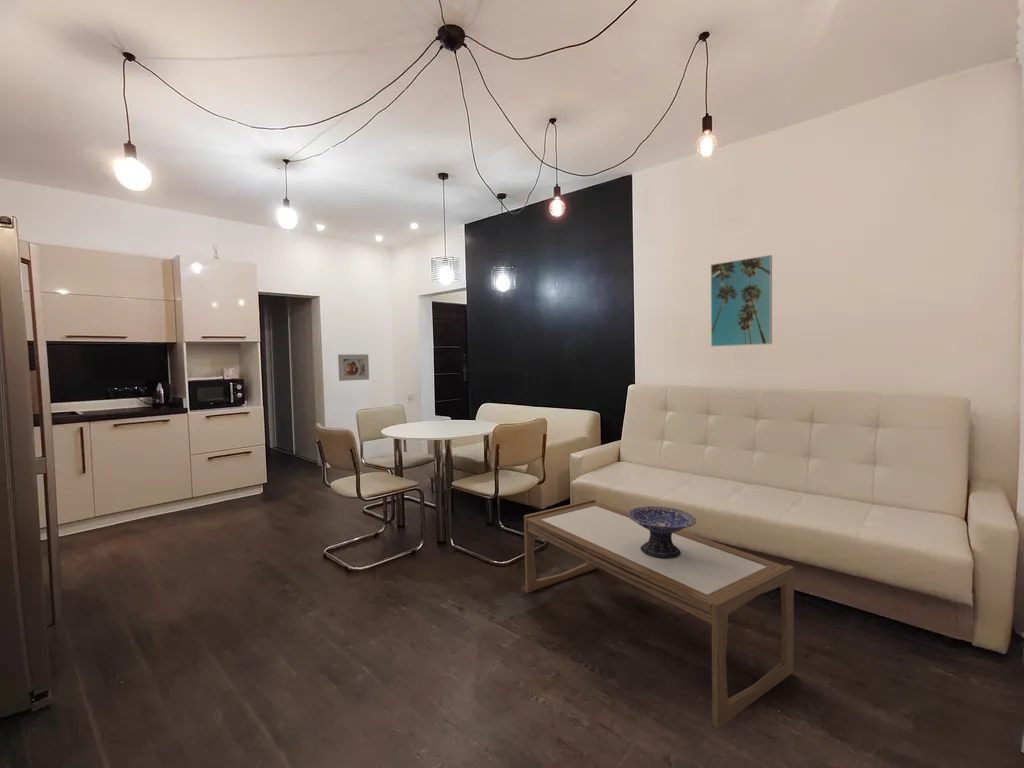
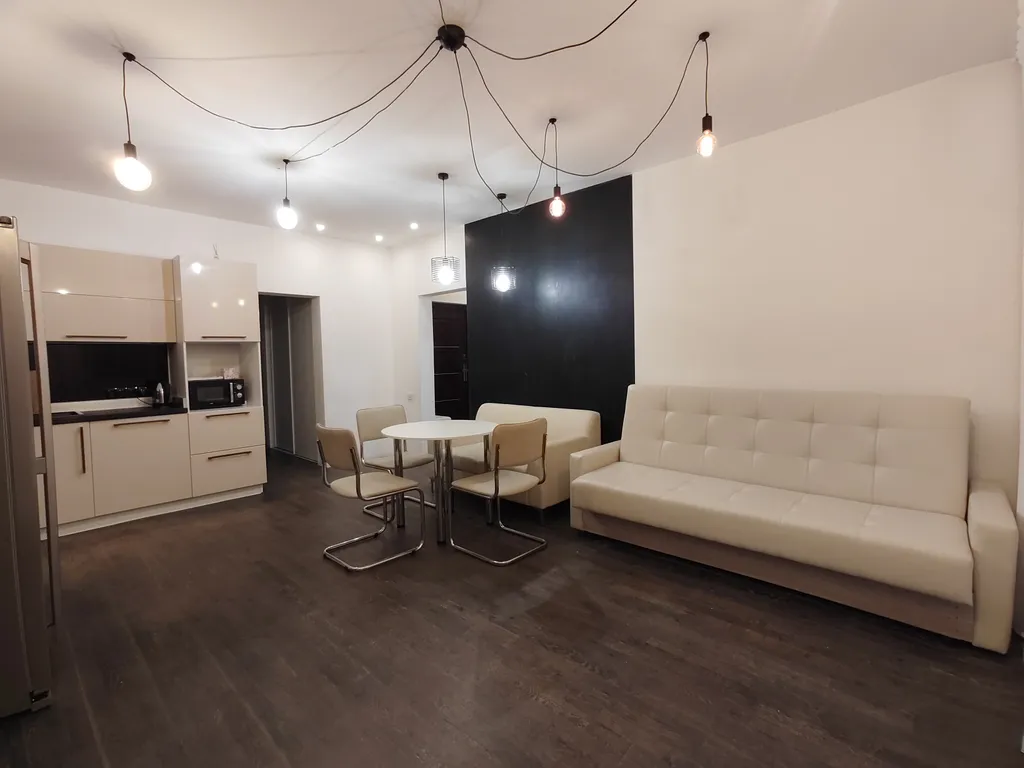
- decorative bowl [626,505,697,558]
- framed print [337,353,370,382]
- coffee table [523,498,795,729]
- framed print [710,254,773,348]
